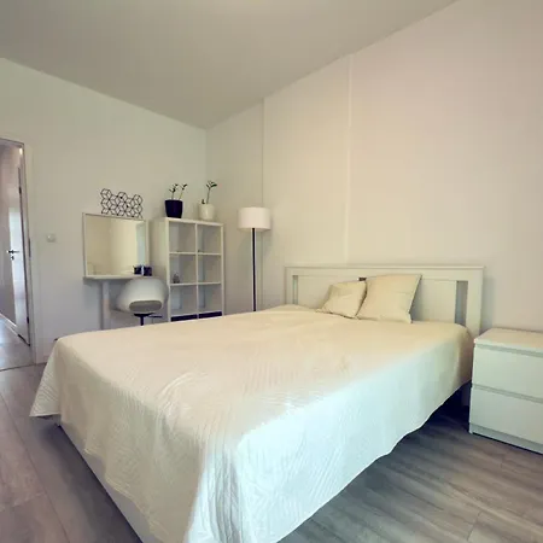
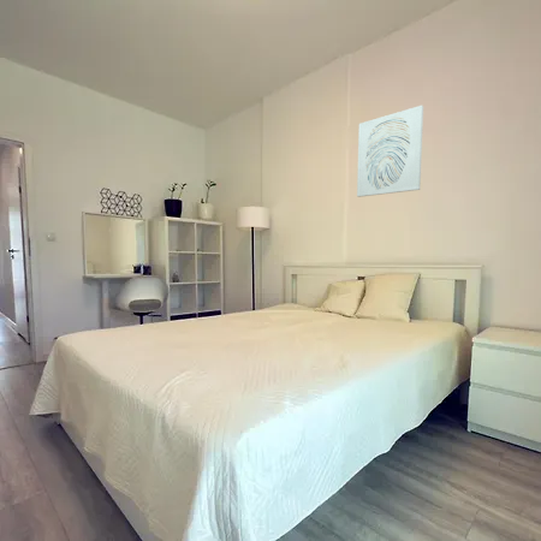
+ wall art [356,105,424,198]
